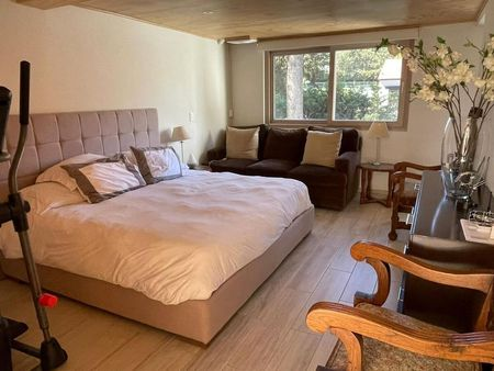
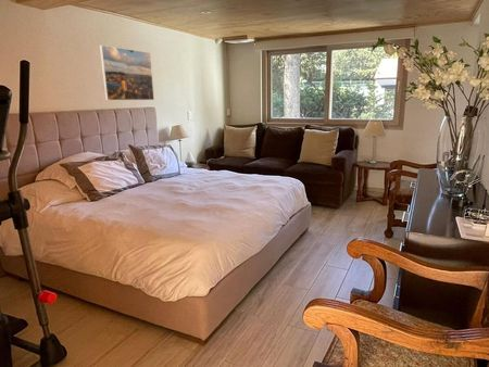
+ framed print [99,45,155,101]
